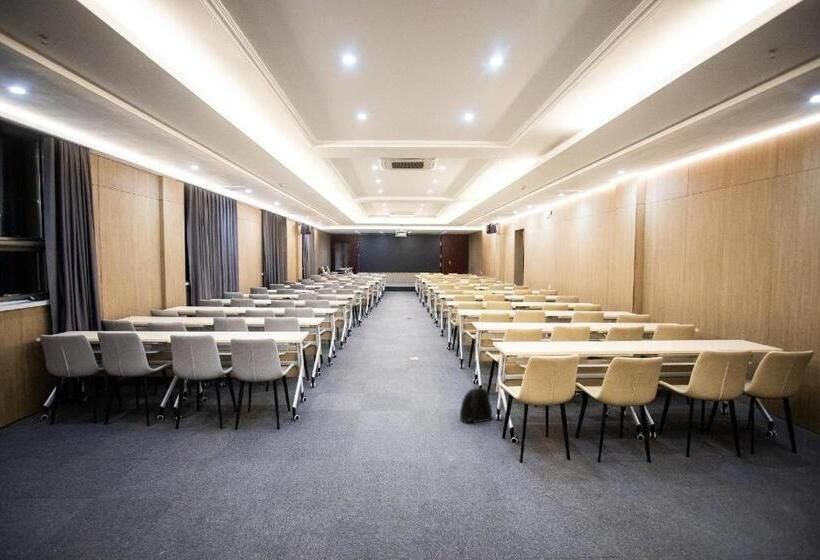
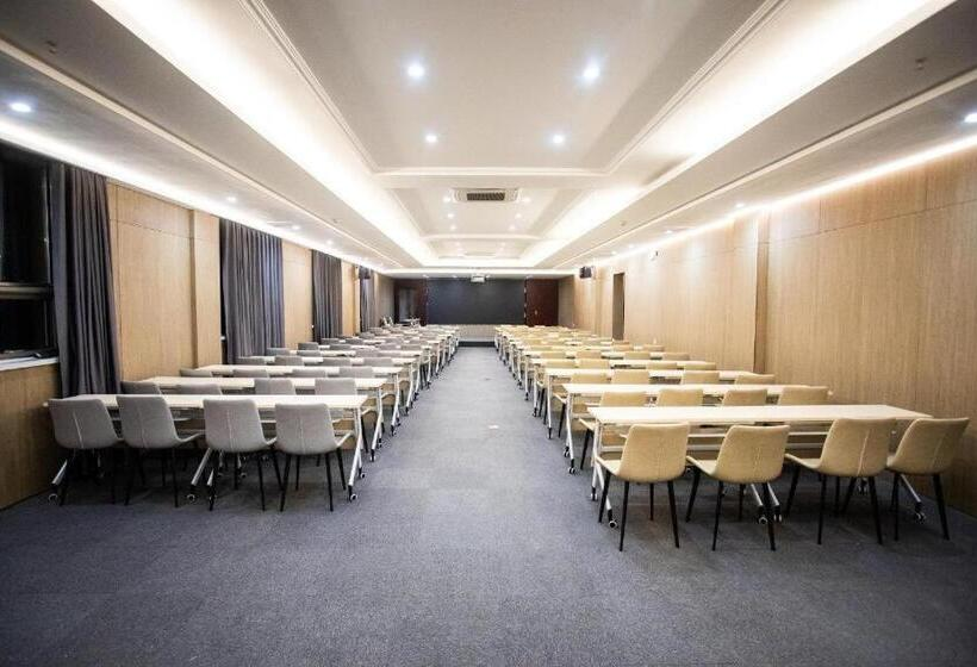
- backpack [459,387,493,425]
